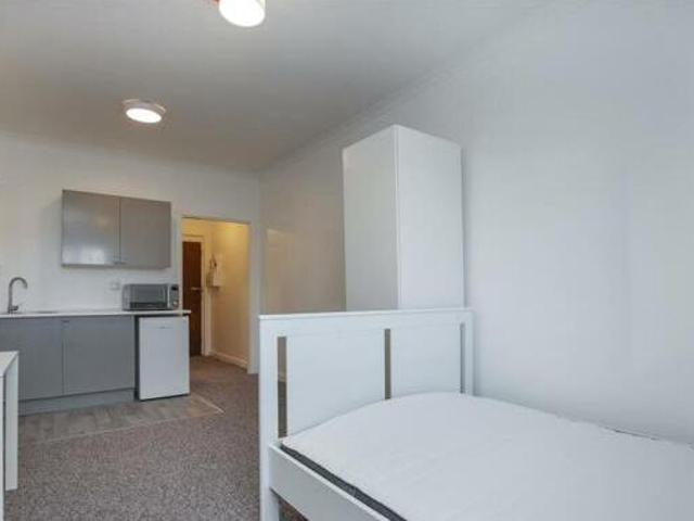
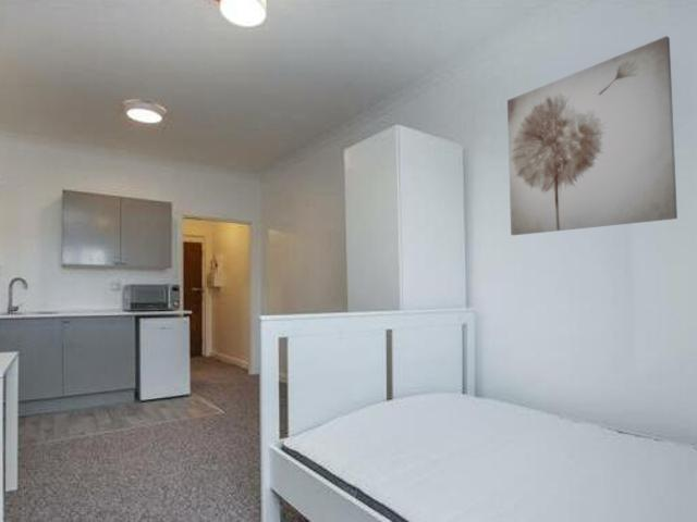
+ wall art [506,35,678,236]
